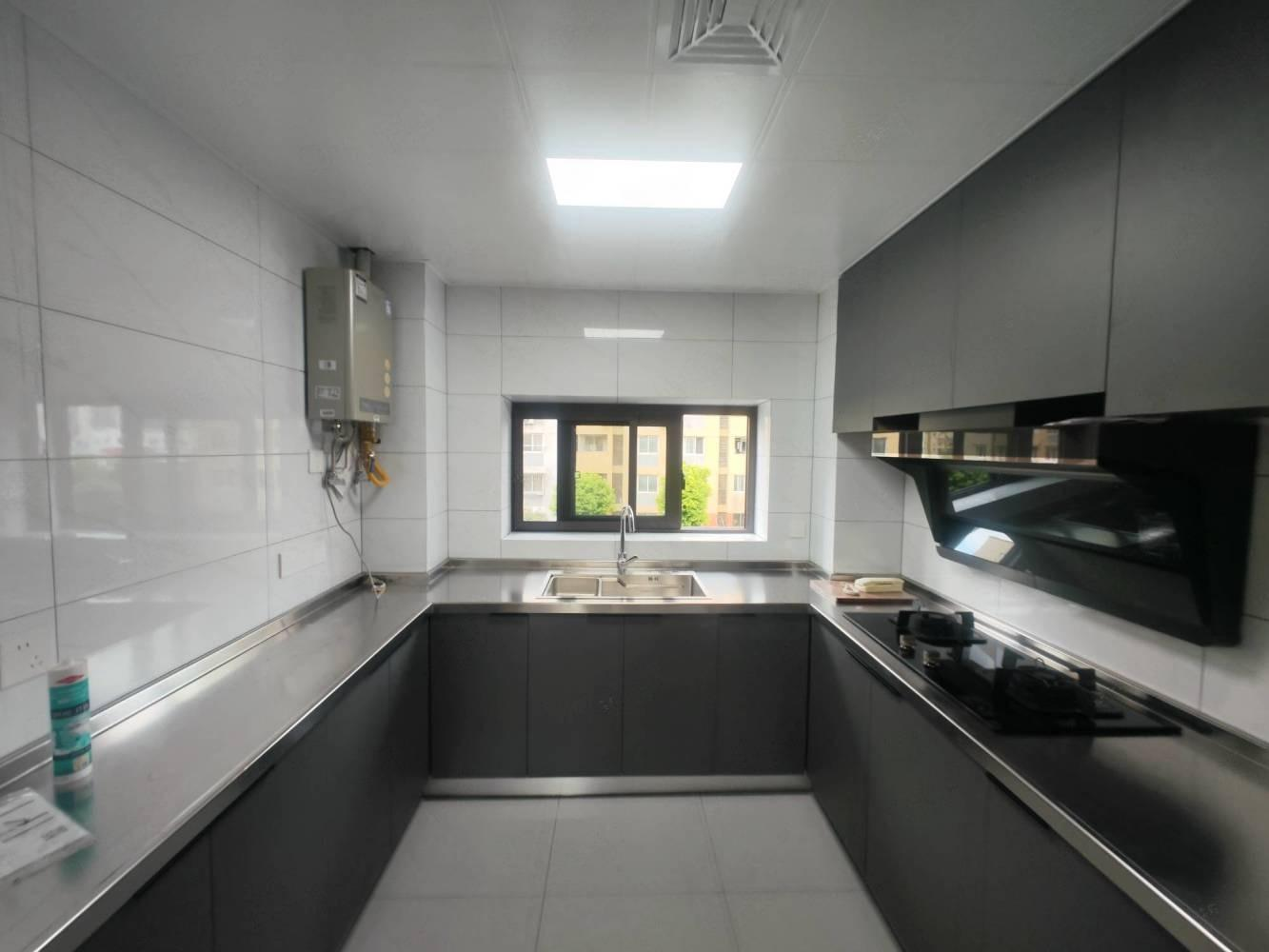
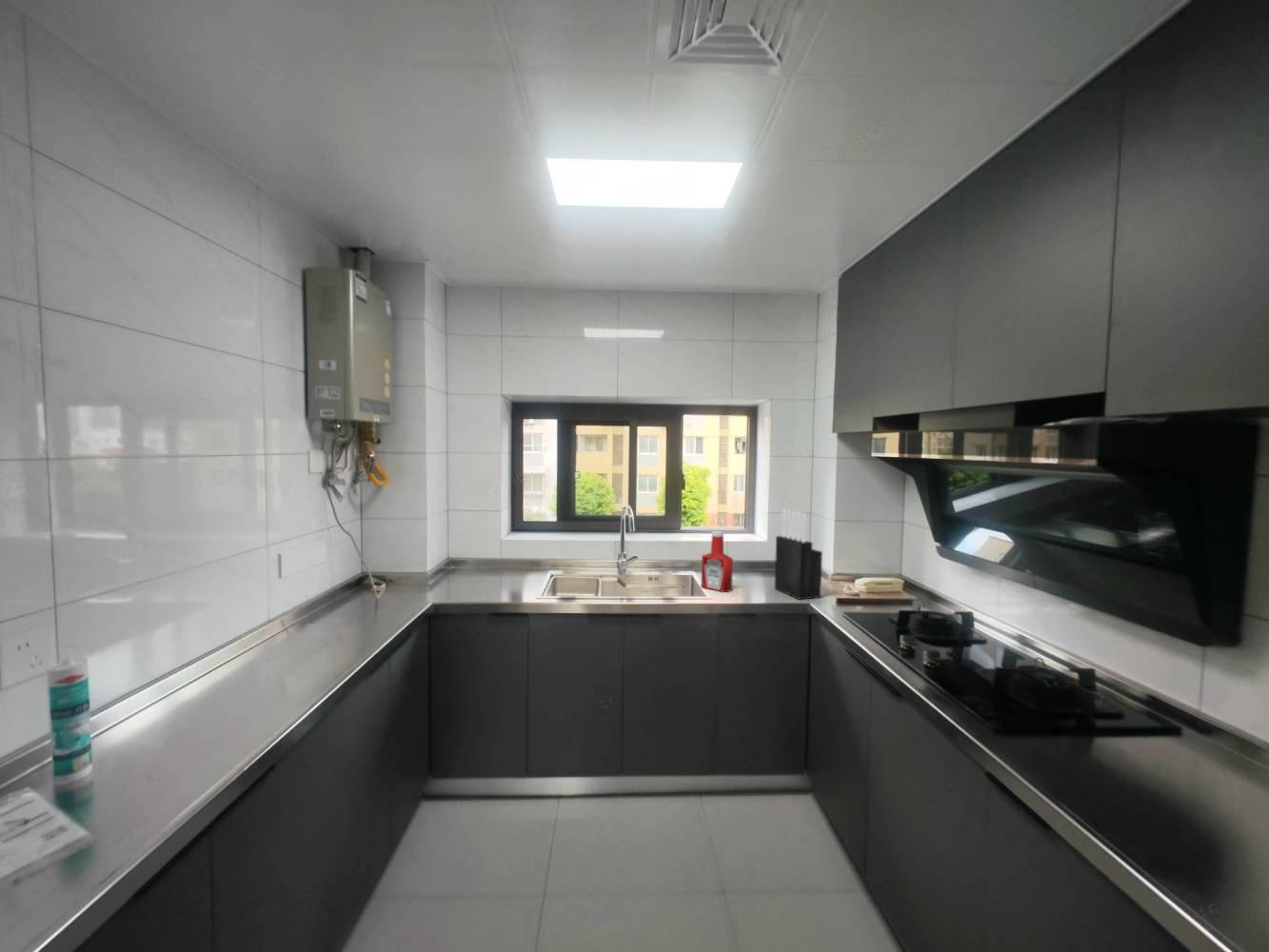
+ soap bottle [701,530,734,593]
+ knife block [774,509,823,601]
